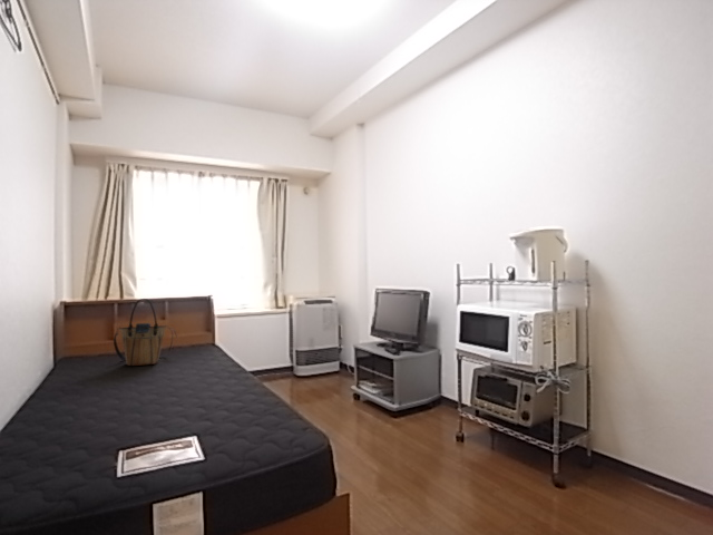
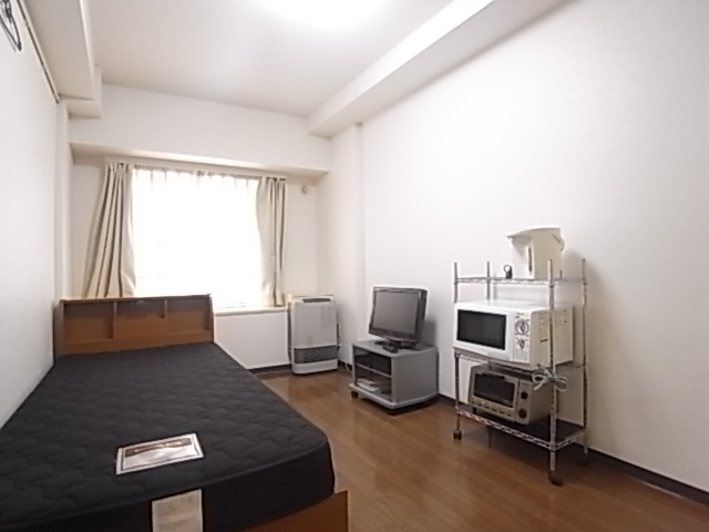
- tote bag [113,298,178,367]
